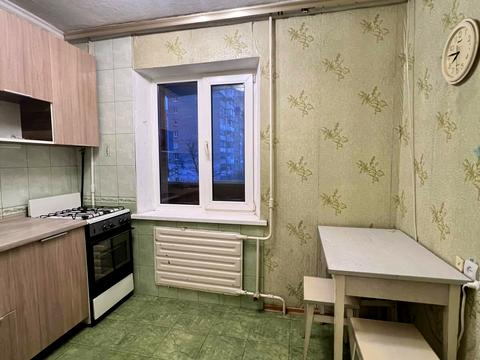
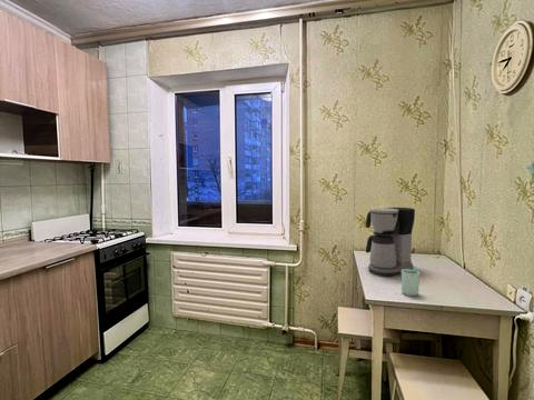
+ cup [400,266,421,297]
+ coffee maker [365,207,416,277]
